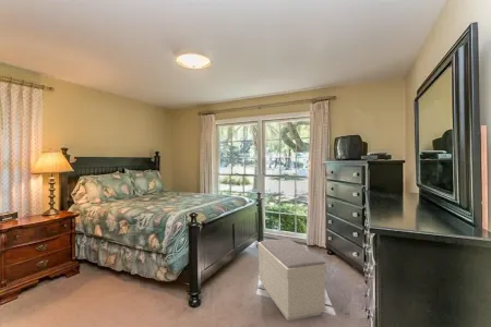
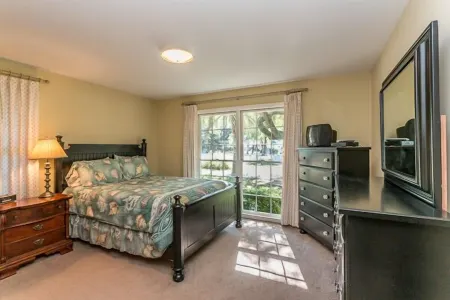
- bench [256,238,328,322]
